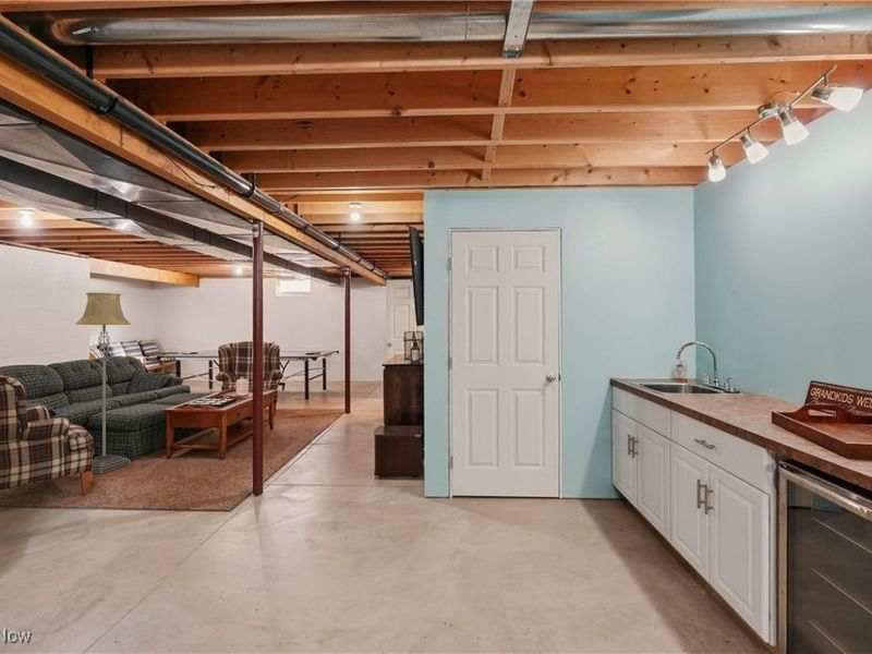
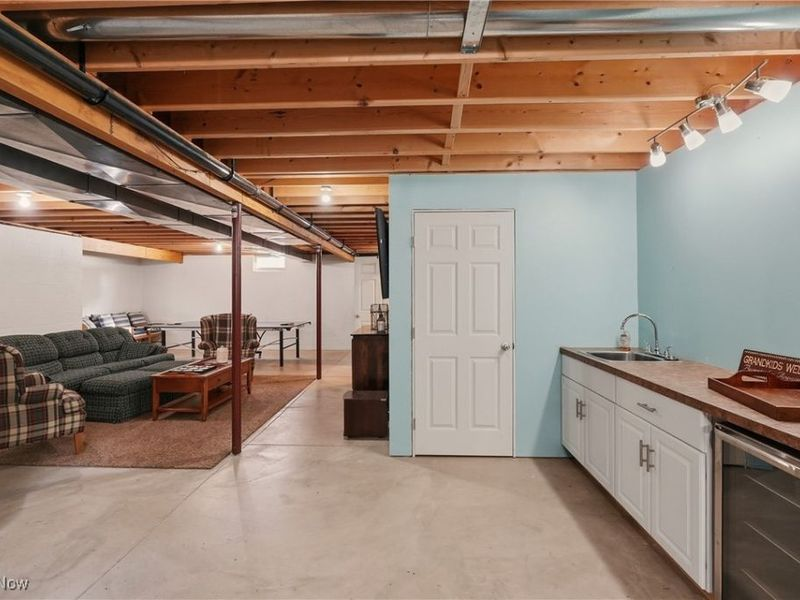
- floor lamp [74,292,132,475]
